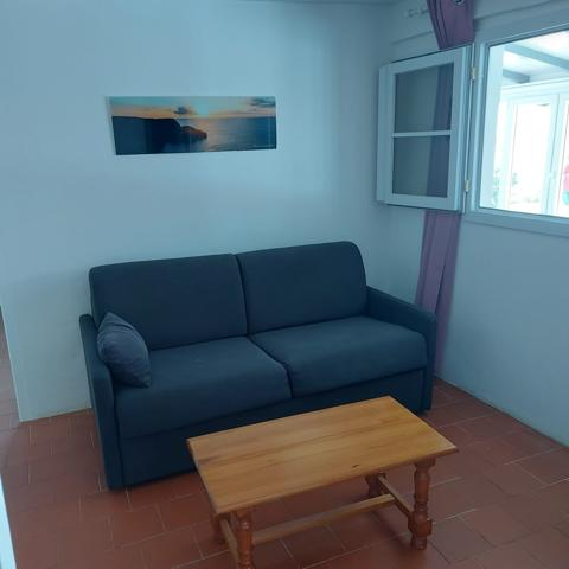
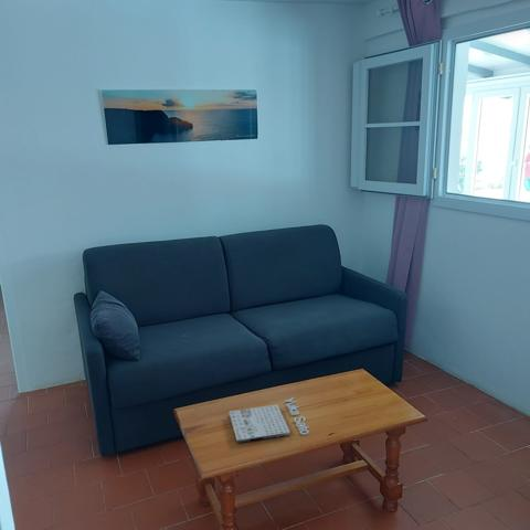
+ magazine [229,396,310,444]
